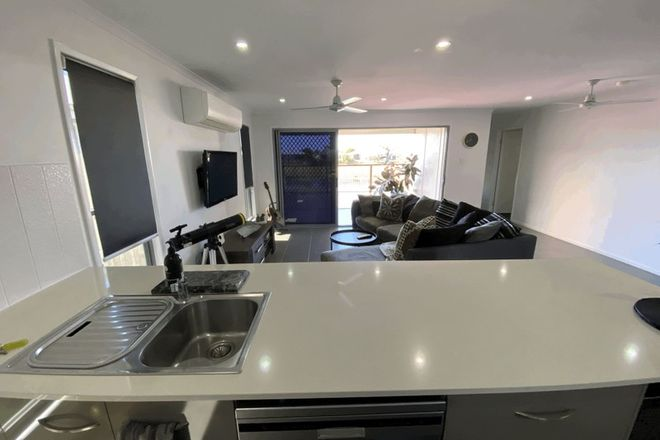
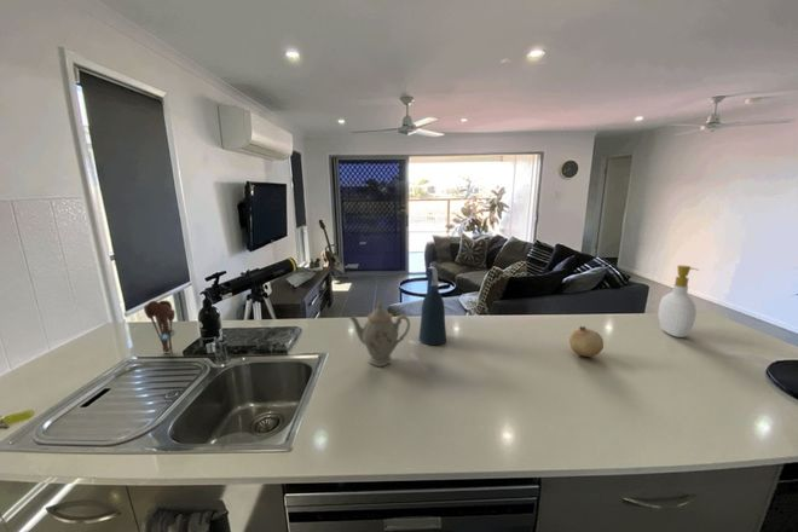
+ chinaware [348,300,411,368]
+ utensil holder [143,299,177,353]
+ spray bottle [418,266,447,346]
+ fruit [568,325,605,358]
+ soap bottle [658,265,700,339]
